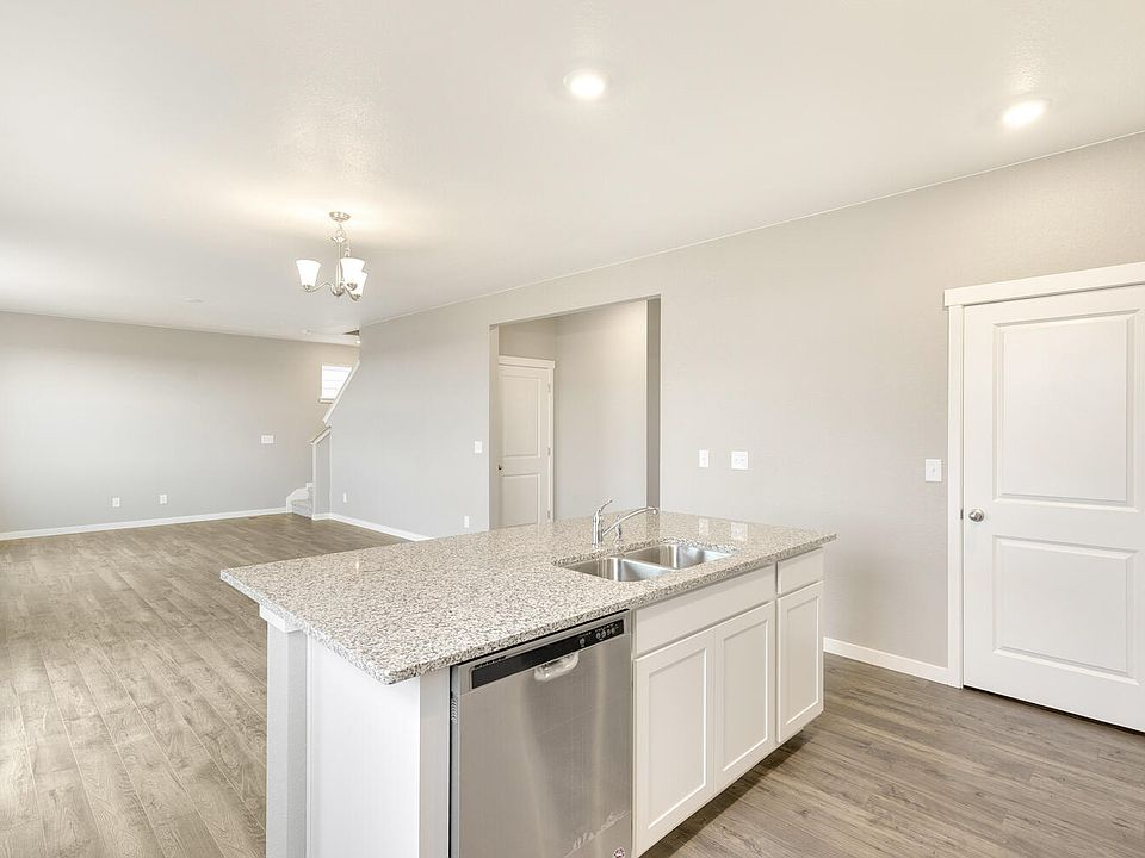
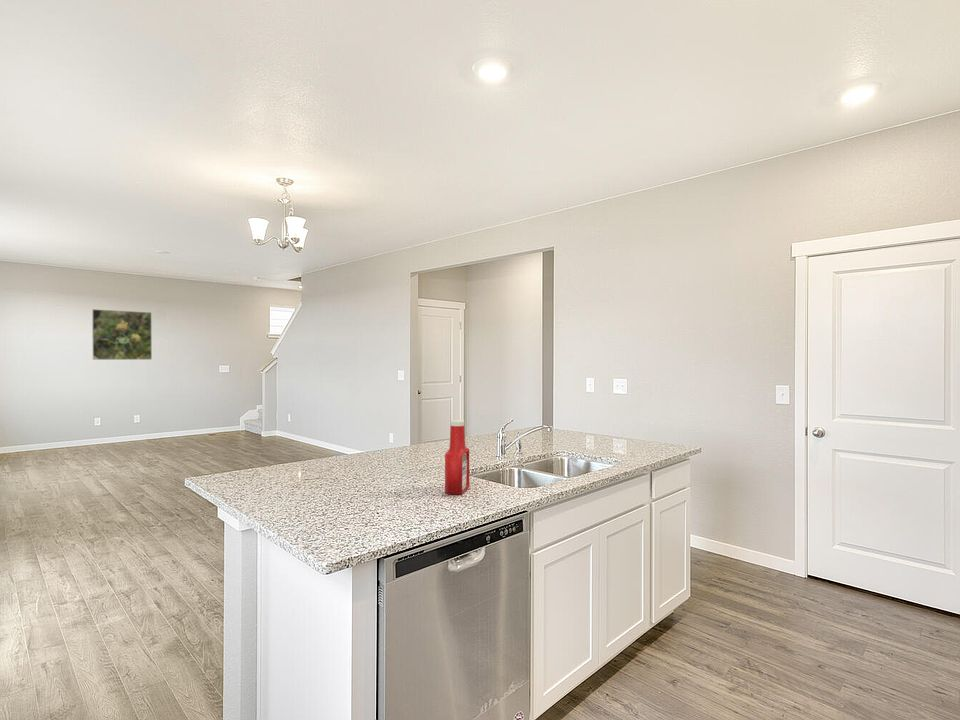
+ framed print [91,308,153,361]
+ soap bottle [444,419,470,496]
